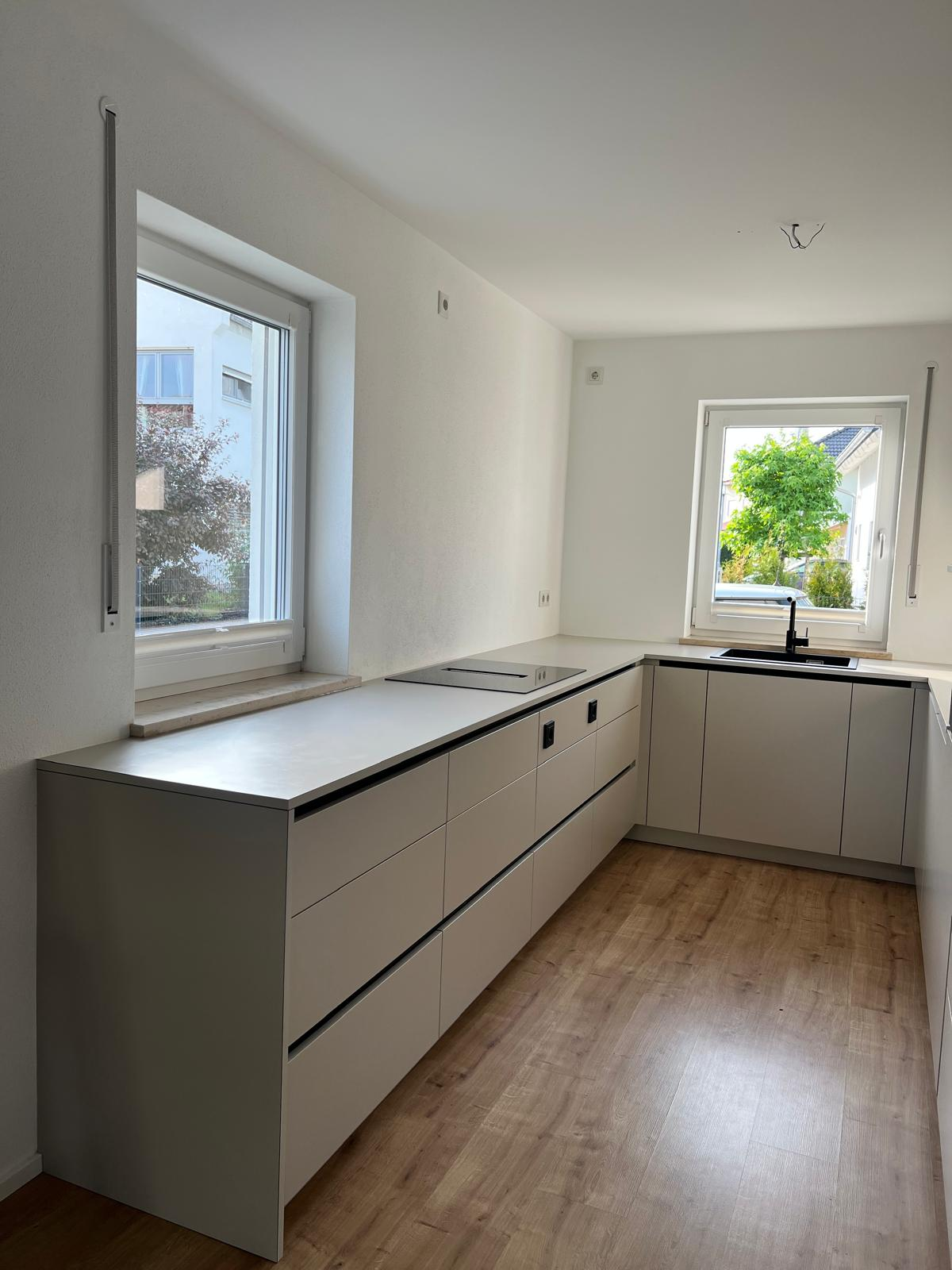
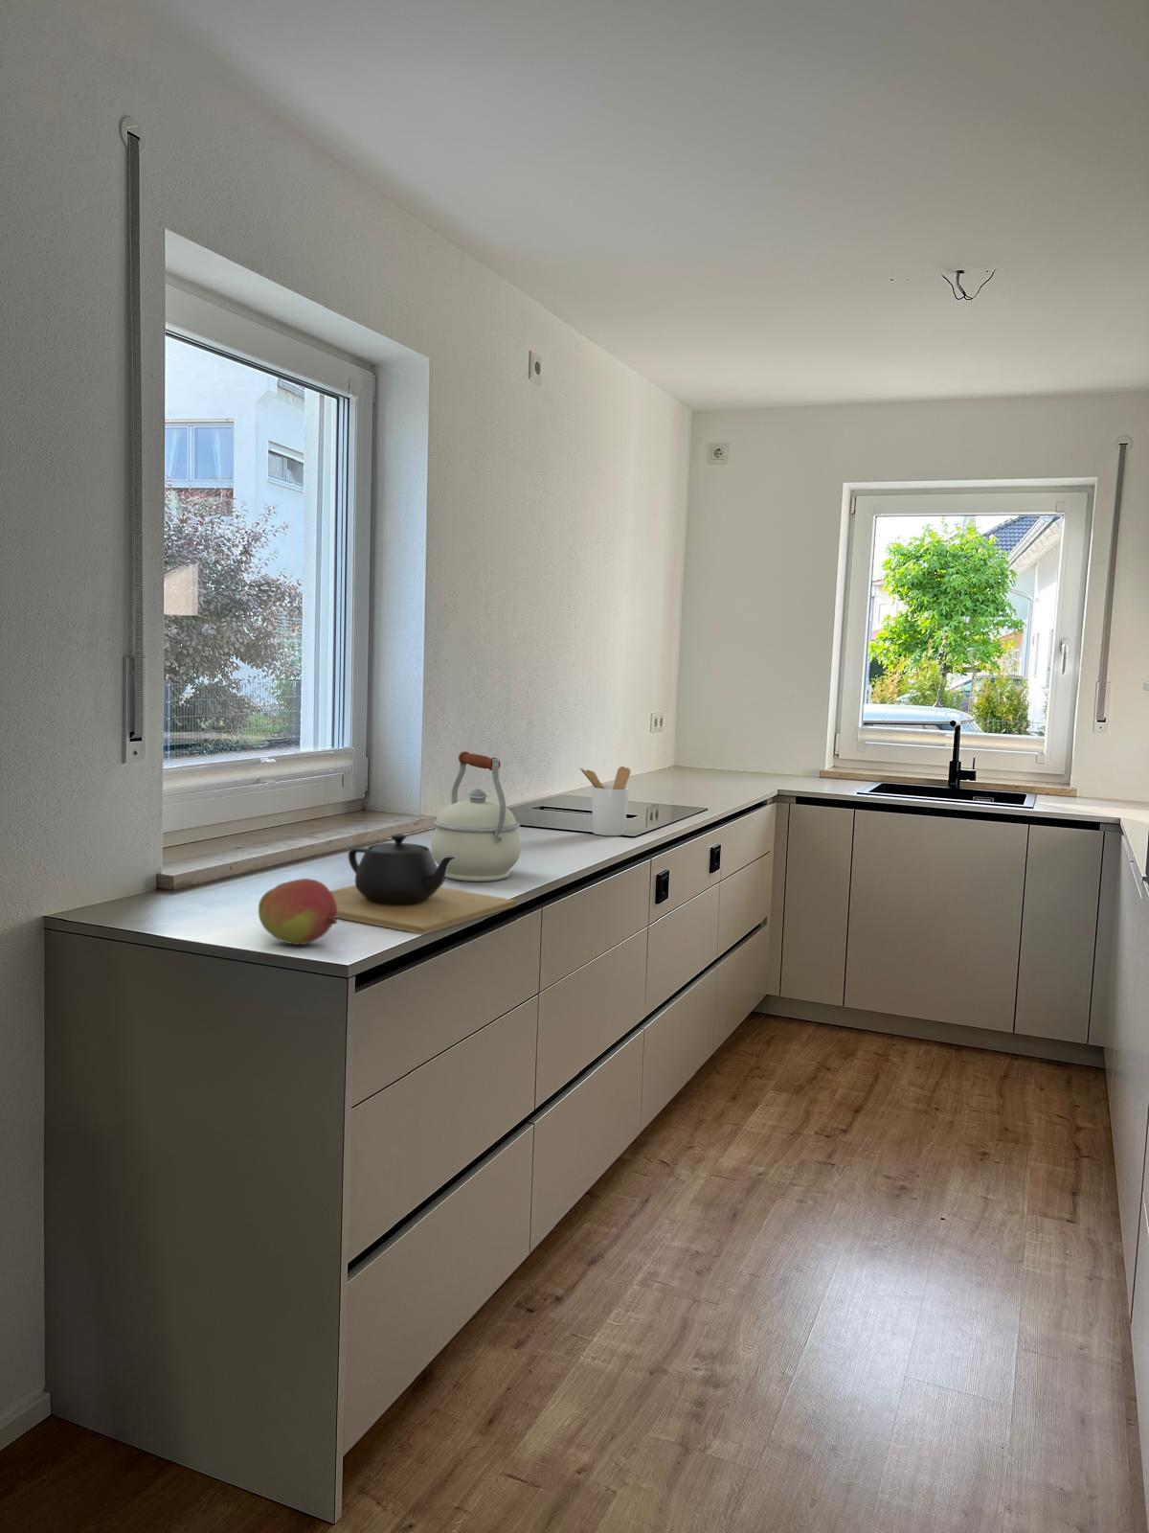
+ utensil holder [578,765,631,837]
+ fruit [257,878,338,945]
+ kettle [430,751,521,882]
+ teapot [331,833,517,935]
